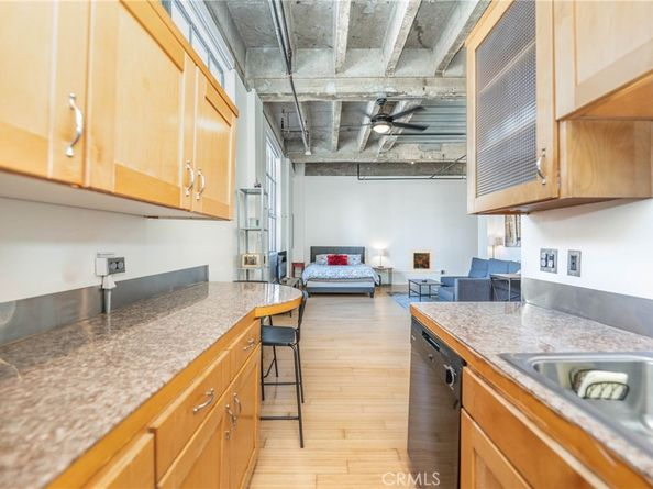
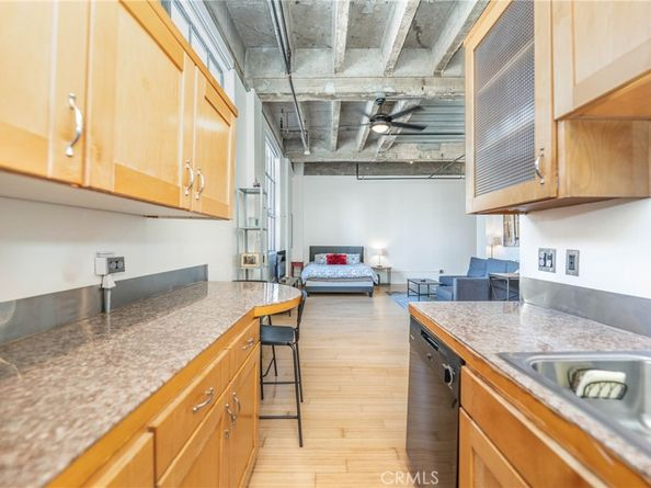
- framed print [409,248,434,274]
